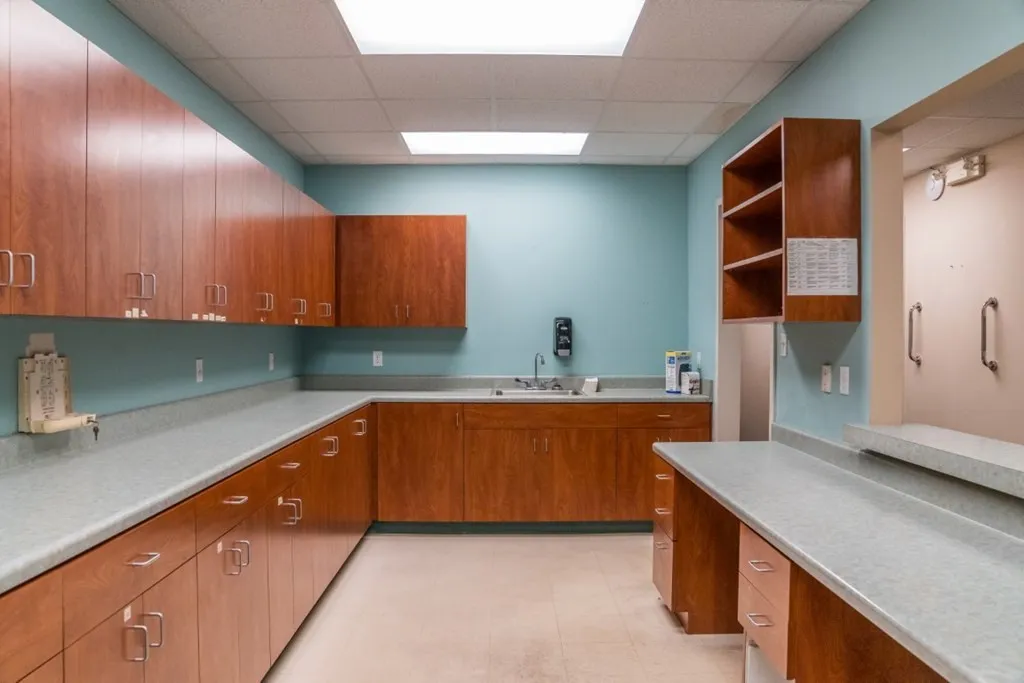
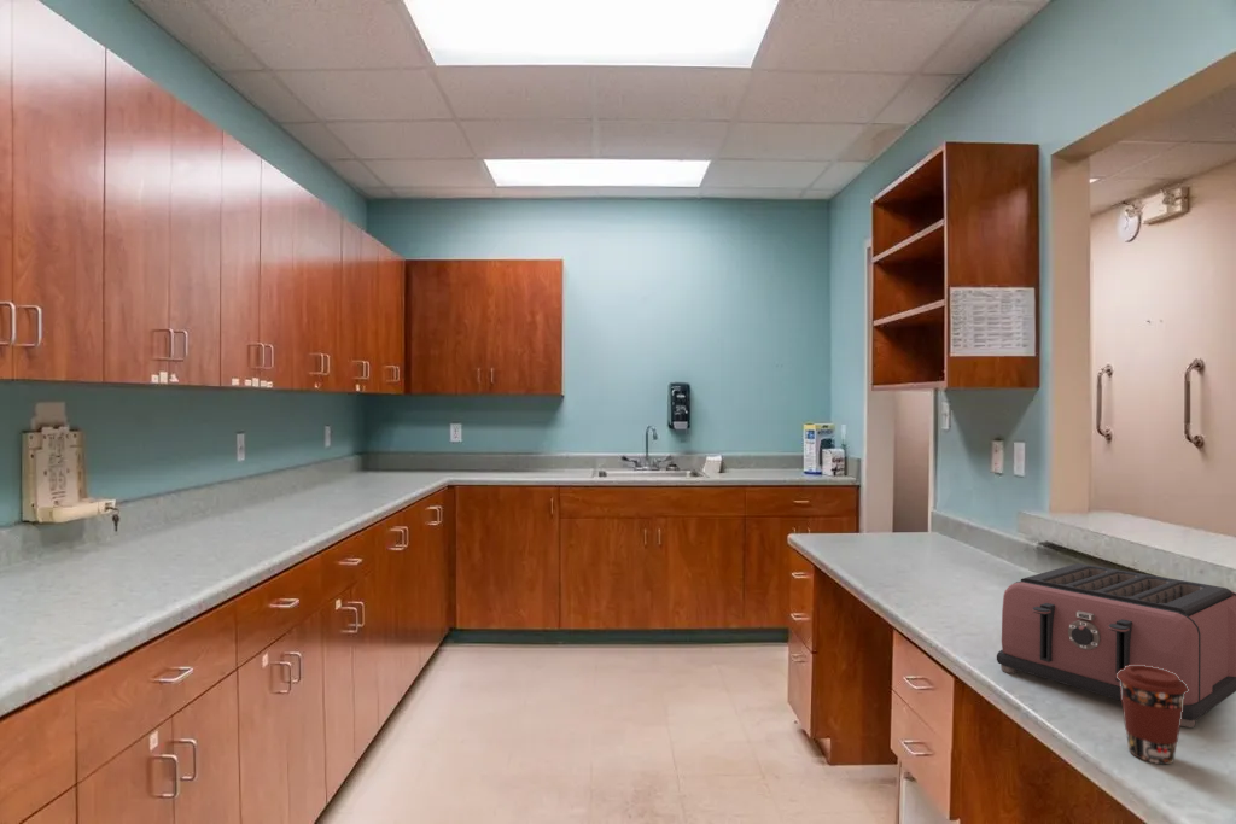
+ toaster [996,562,1236,729]
+ coffee cup [1117,665,1189,765]
